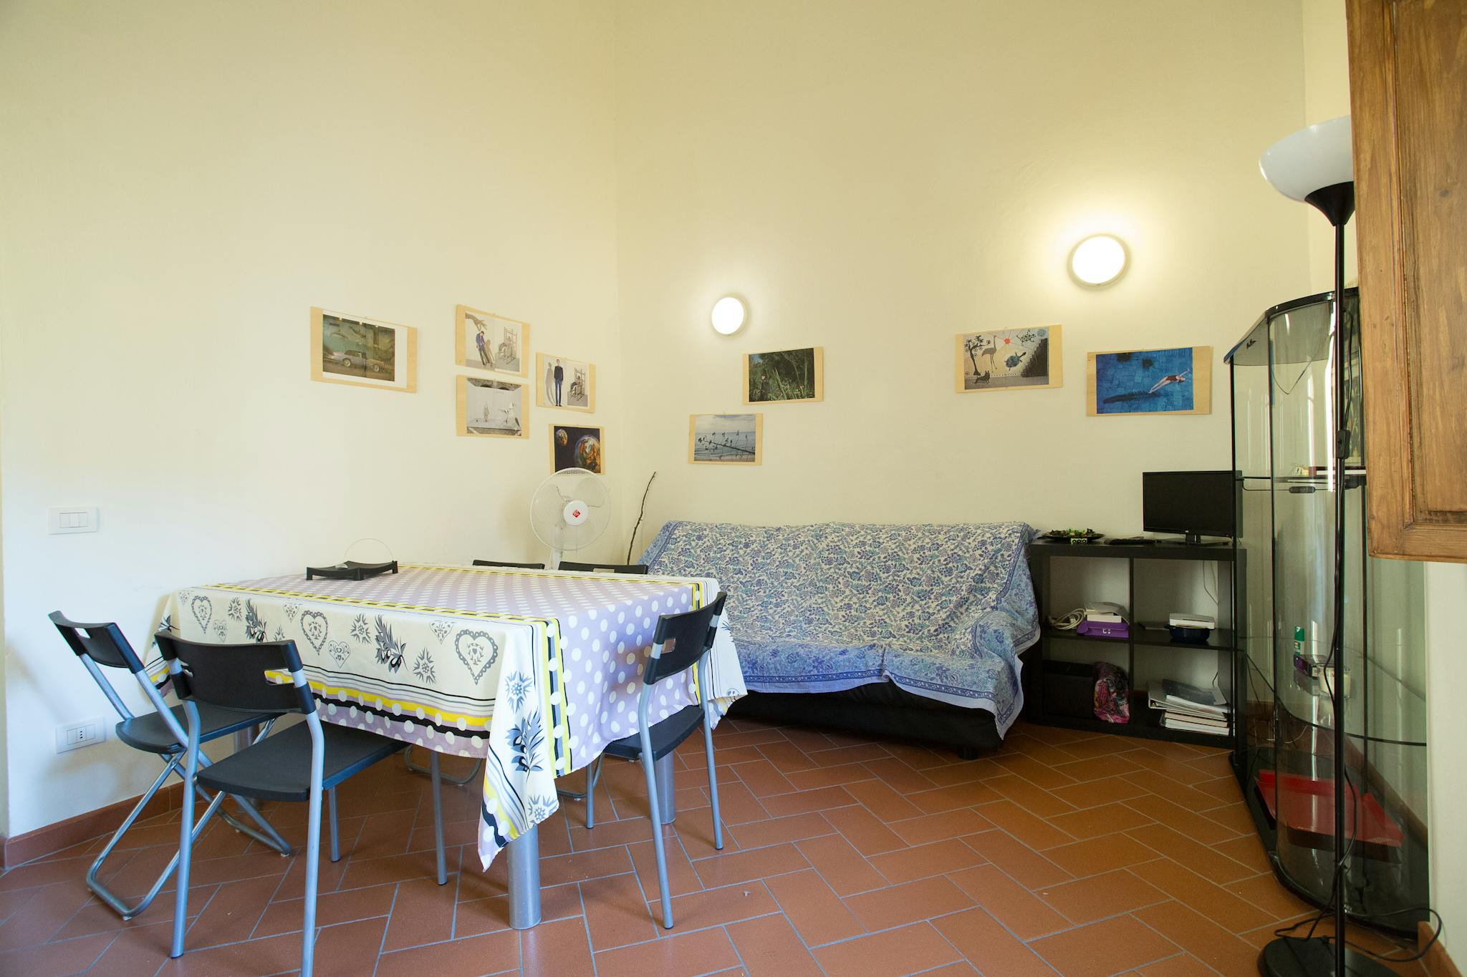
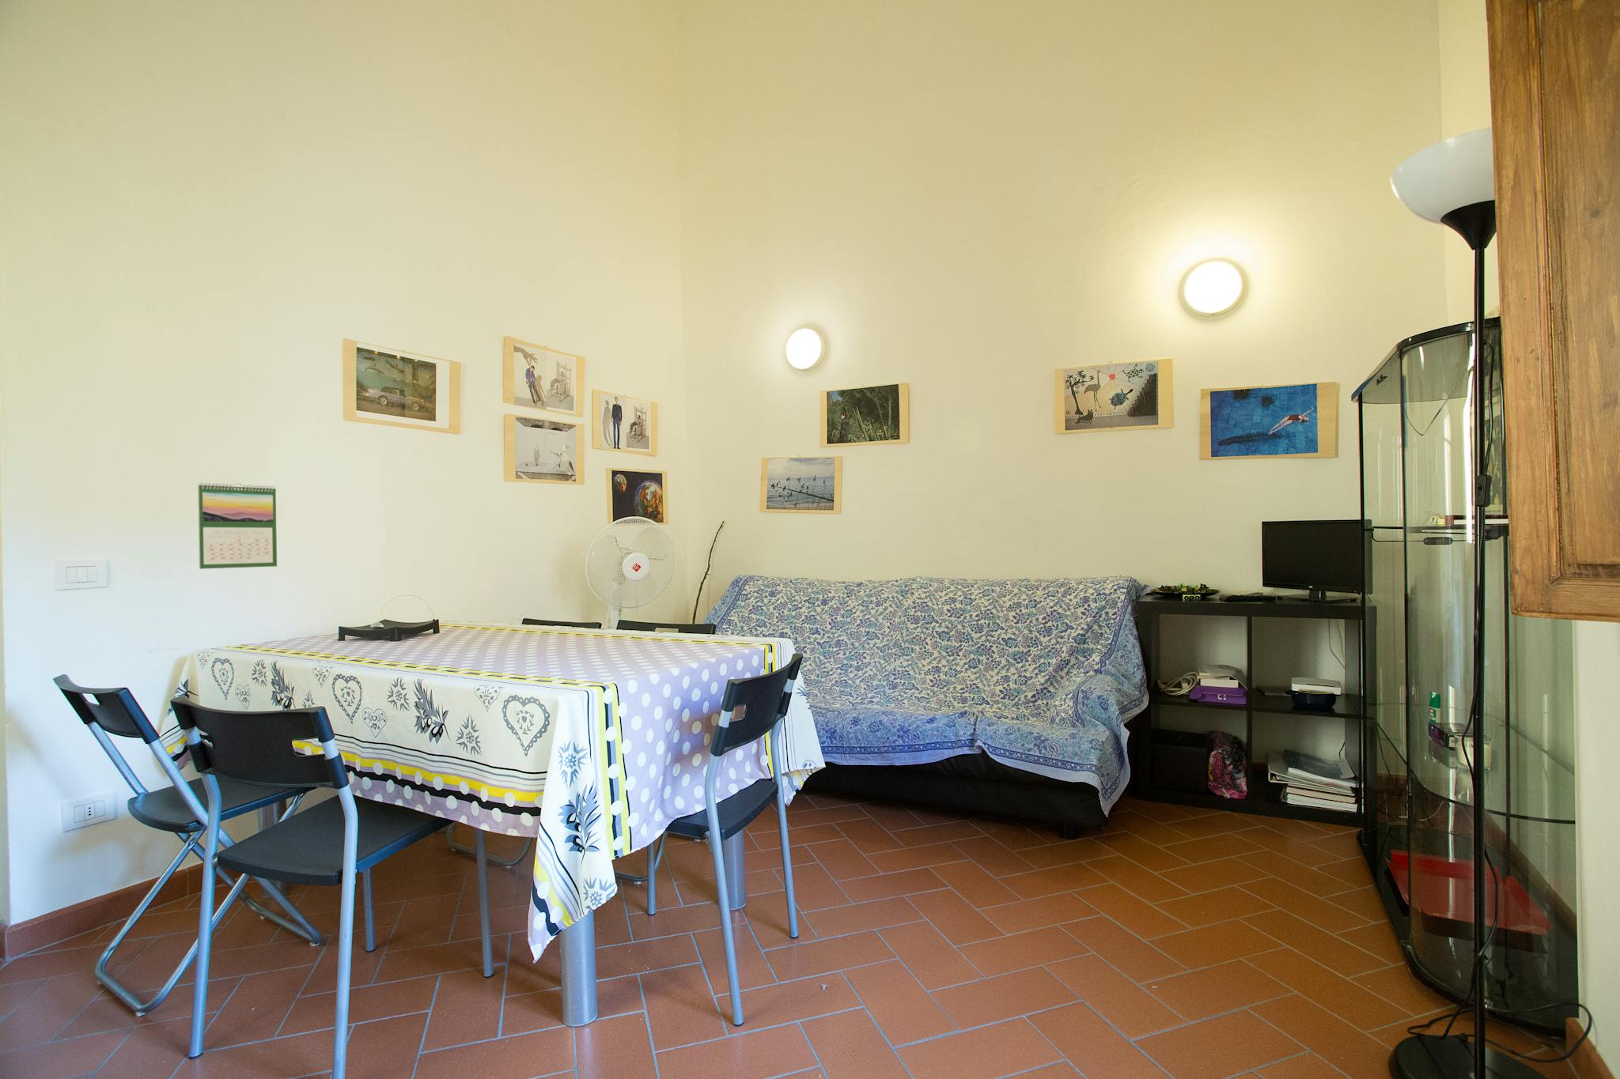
+ calendar [198,482,278,570]
